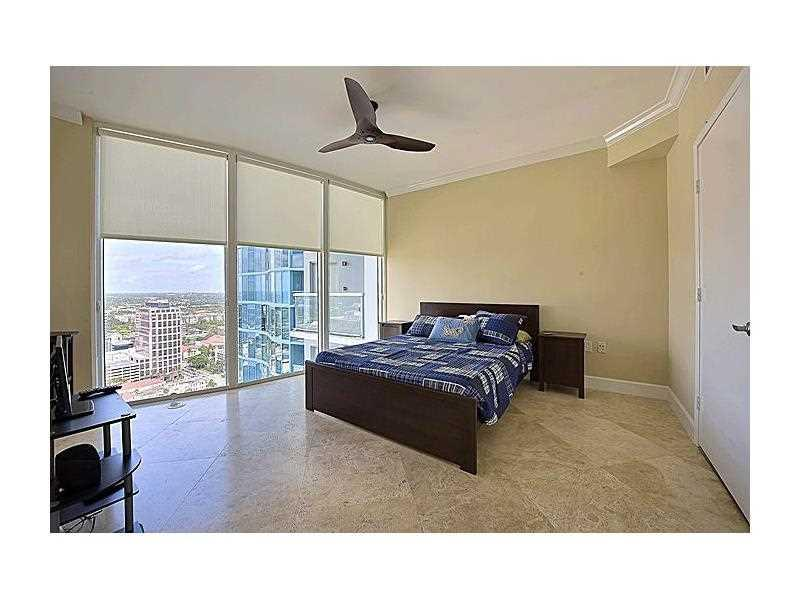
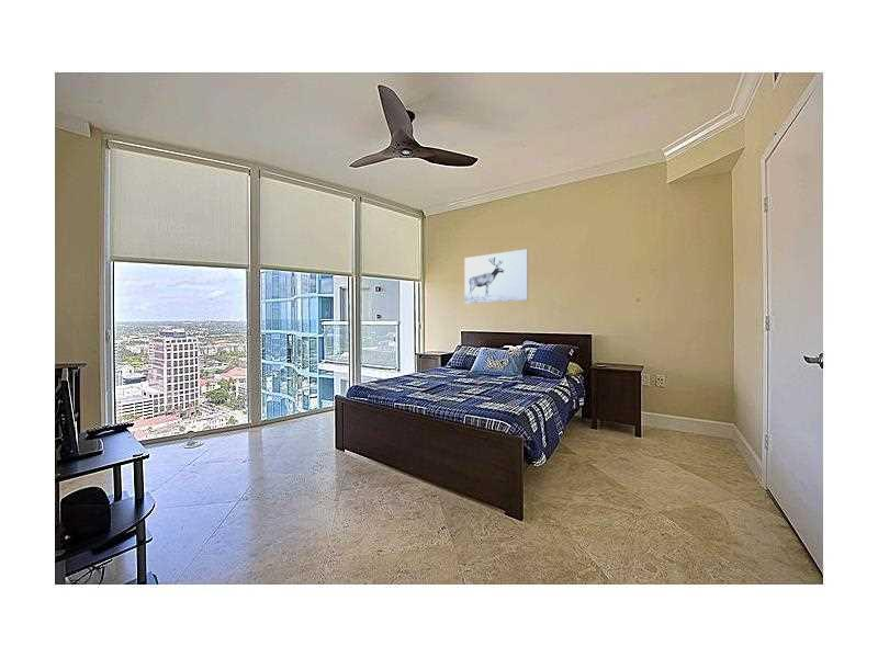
+ wall art [463,248,529,305]
